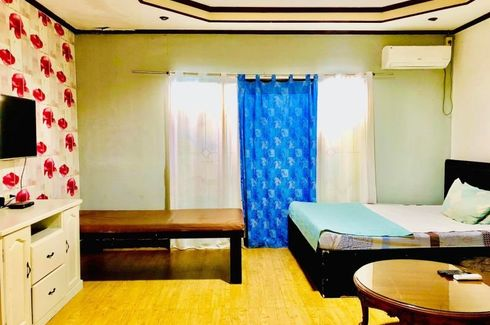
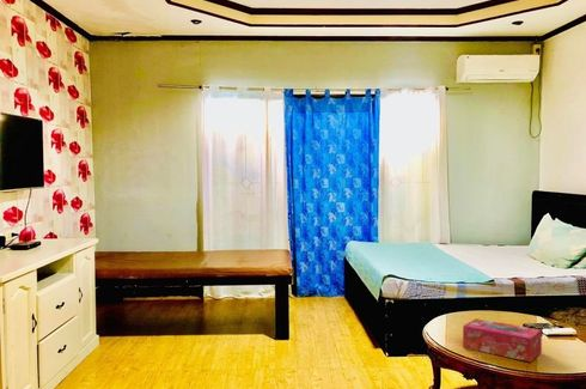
+ tissue box [462,317,543,363]
